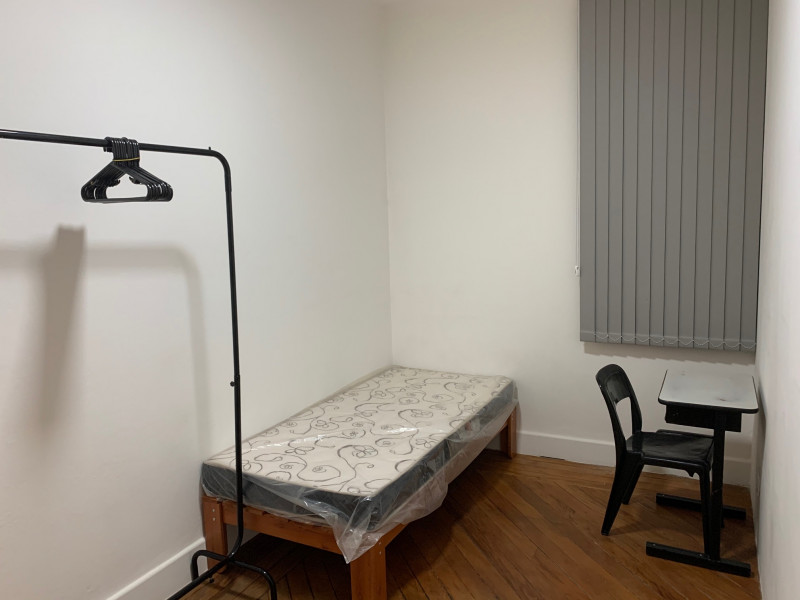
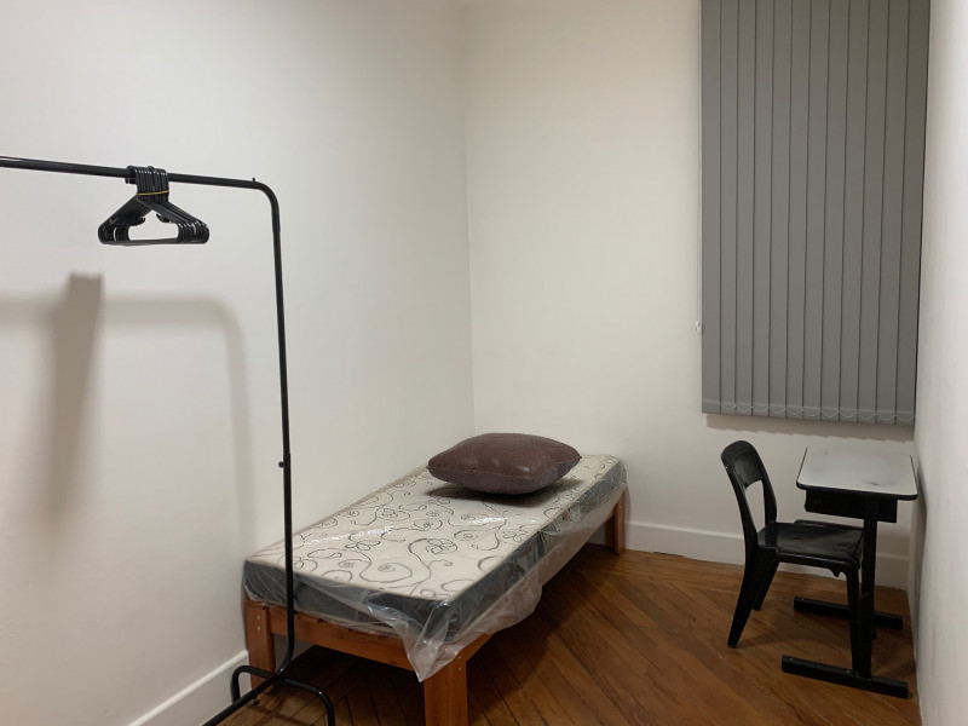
+ pillow [425,432,583,496]
